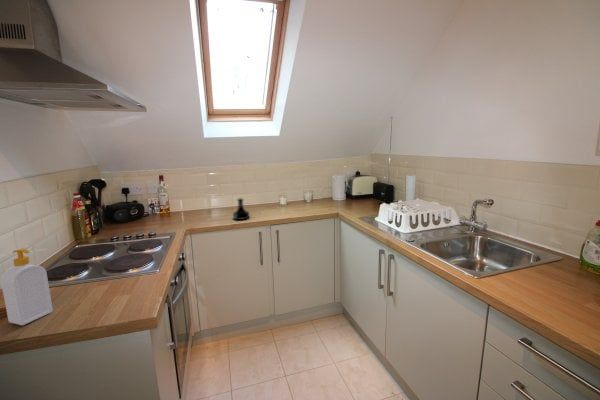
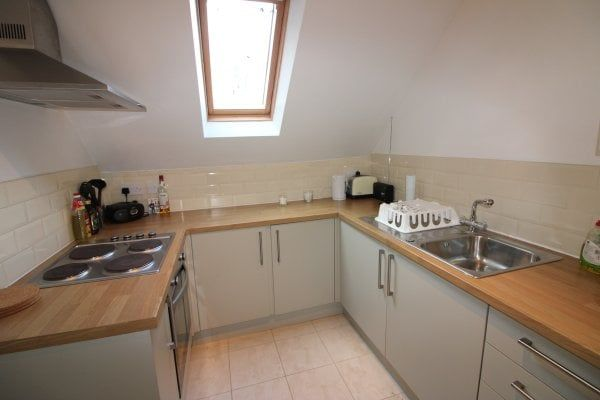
- soap bottle [0,248,54,326]
- tequila bottle [232,197,250,221]
